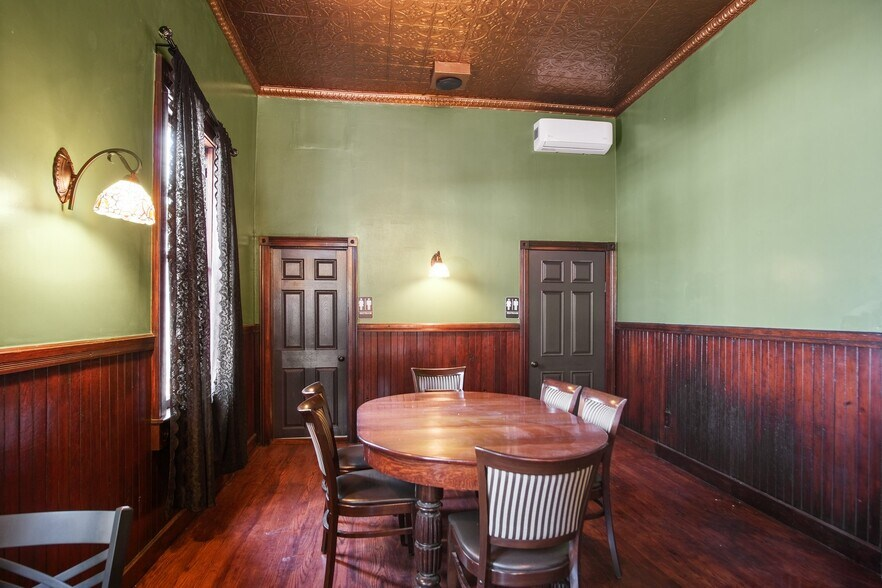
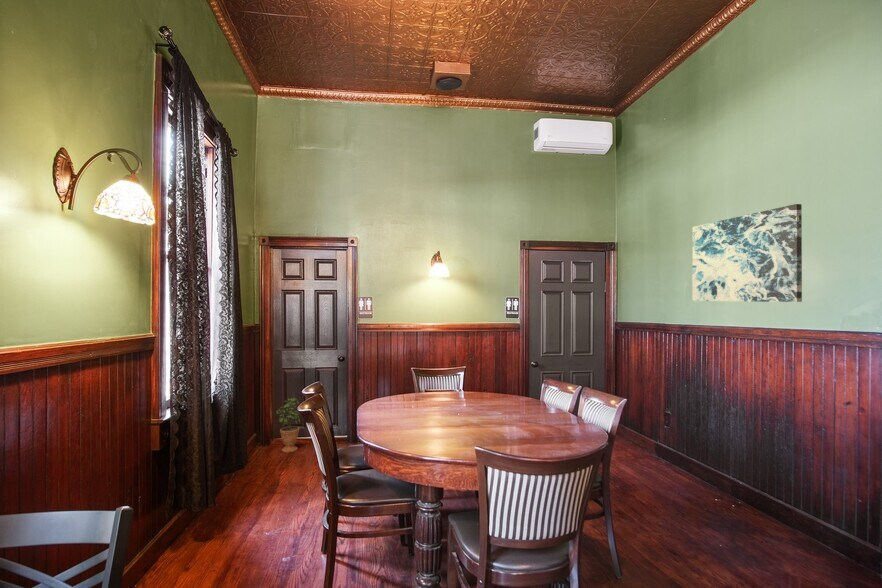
+ potted plant [276,395,301,453]
+ wall art [691,203,803,303]
